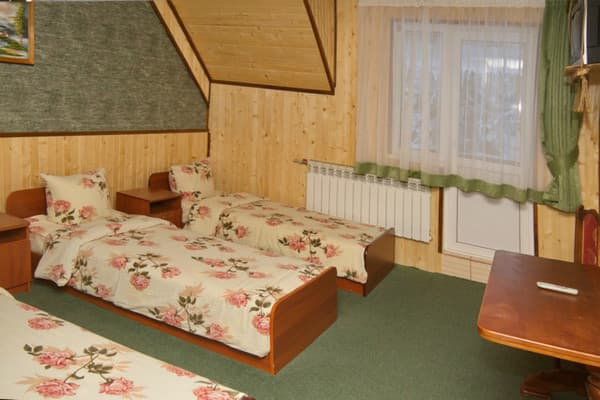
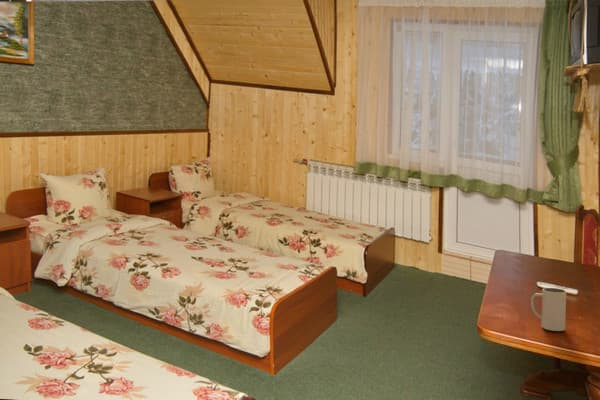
+ mug [530,287,567,332]
